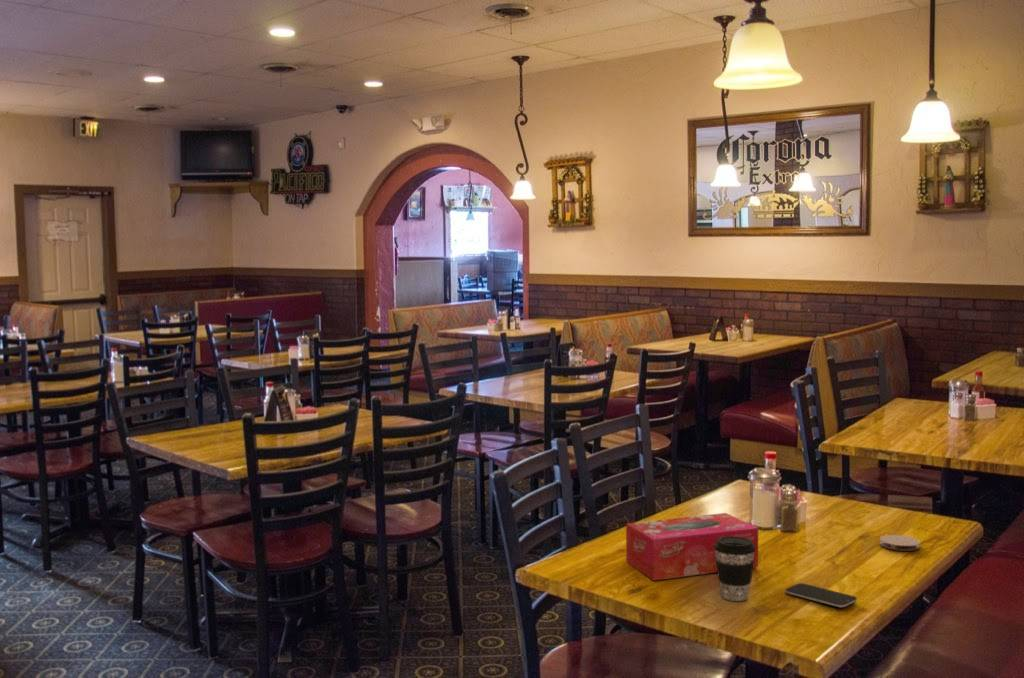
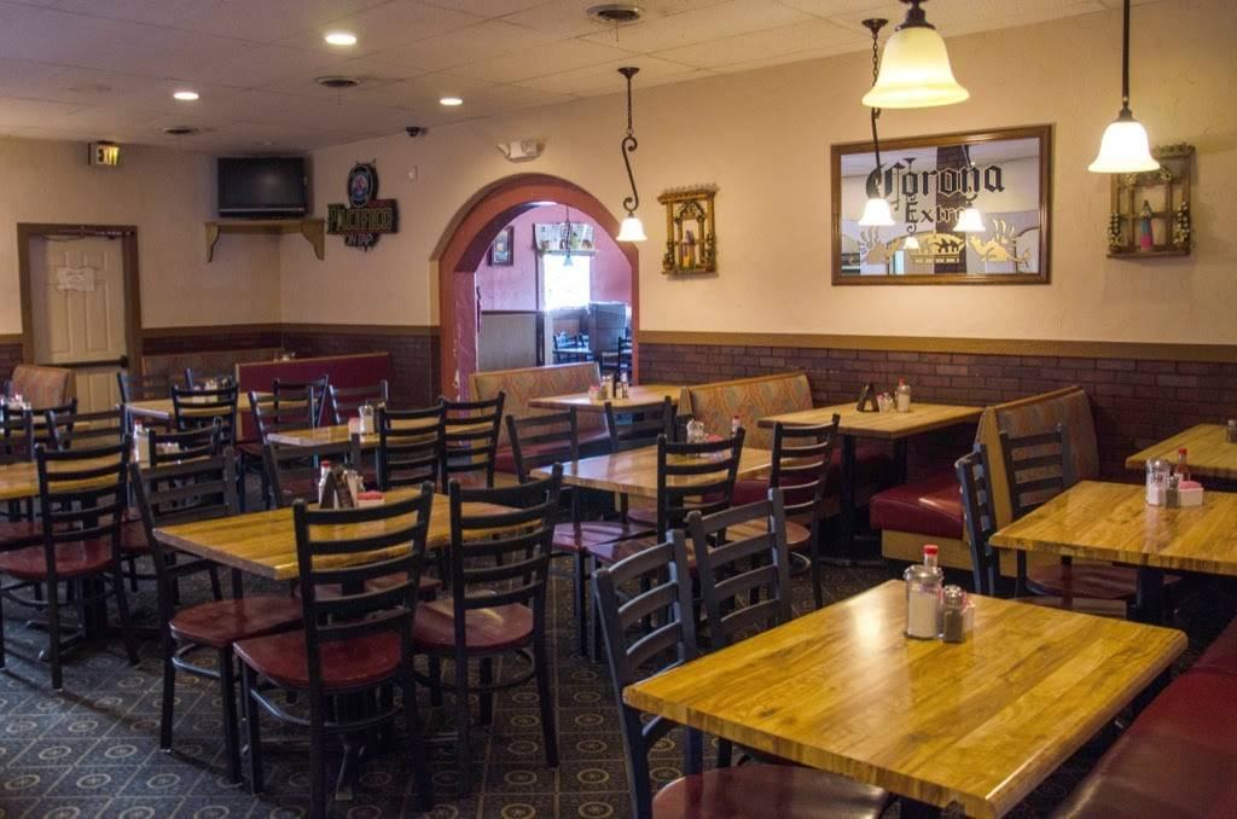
- smartphone [784,582,858,609]
- coaster [879,534,921,552]
- tissue box [625,512,759,581]
- coffee cup [714,536,755,602]
